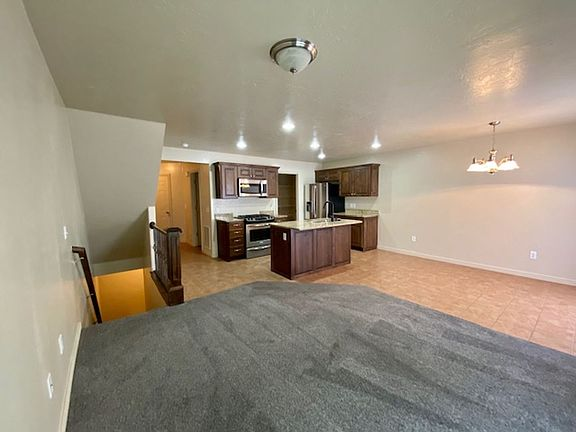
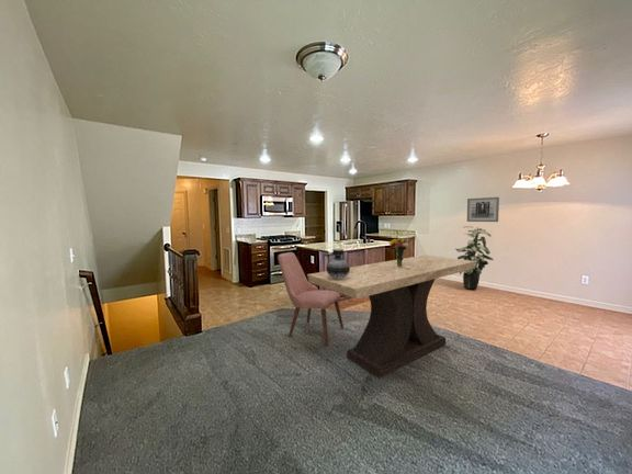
+ table [306,255,476,380]
+ chair [276,251,345,347]
+ ceramic jug [326,248,351,280]
+ indoor plant [454,225,494,291]
+ bouquet [388,237,414,267]
+ wall art [466,196,500,223]
